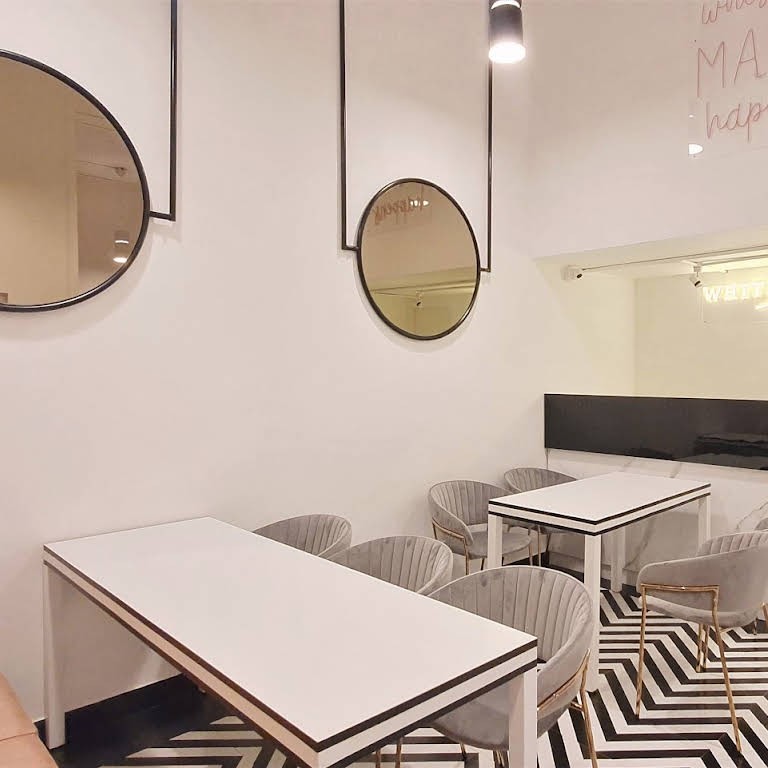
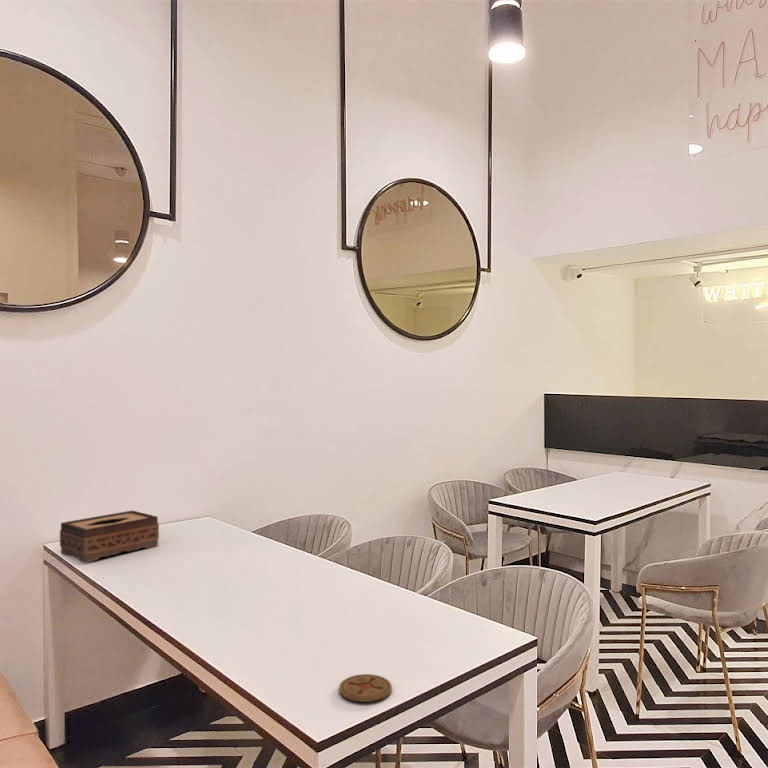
+ coaster [338,673,393,703]
+ tissue box [59,509,160,564]
